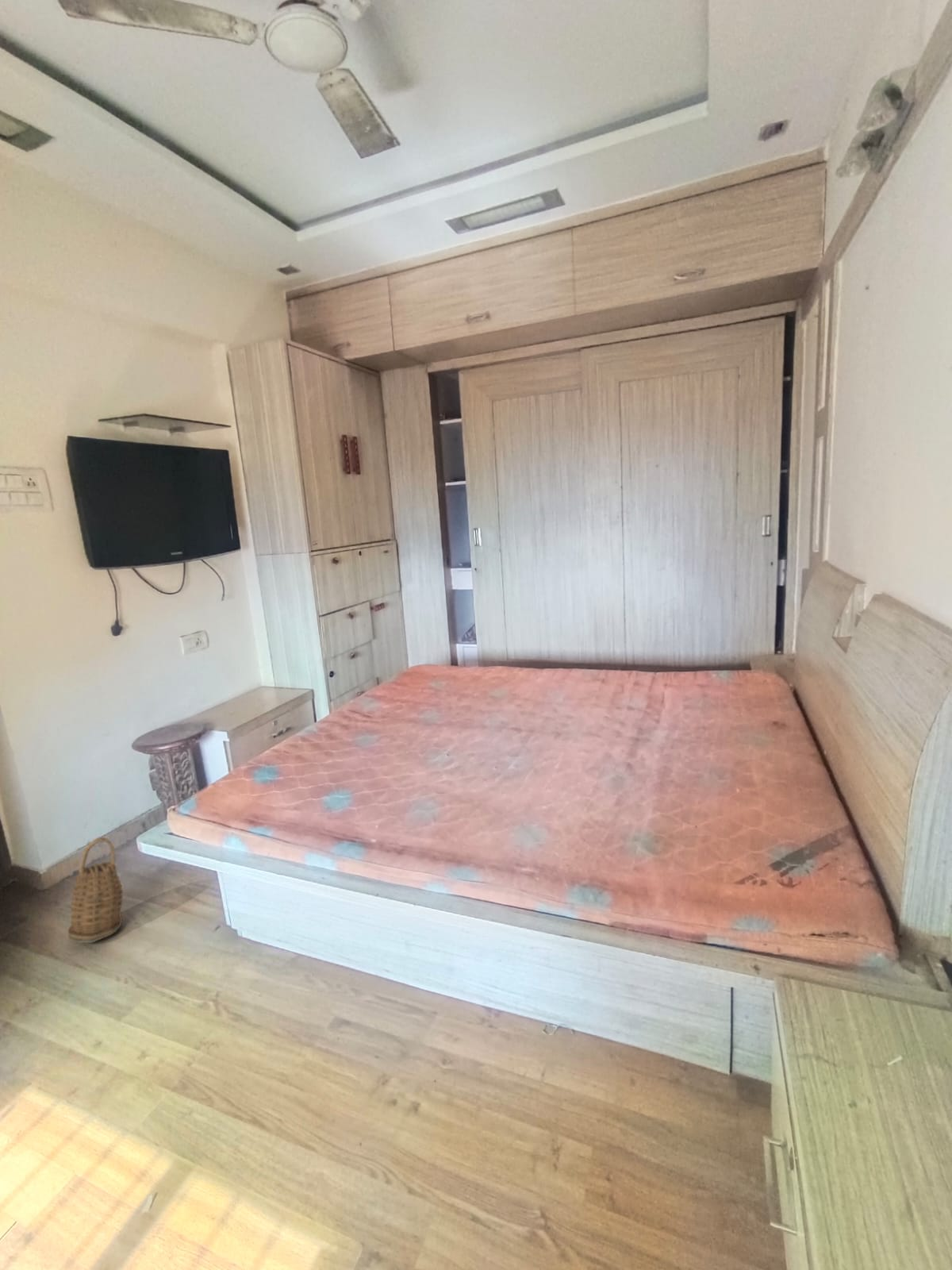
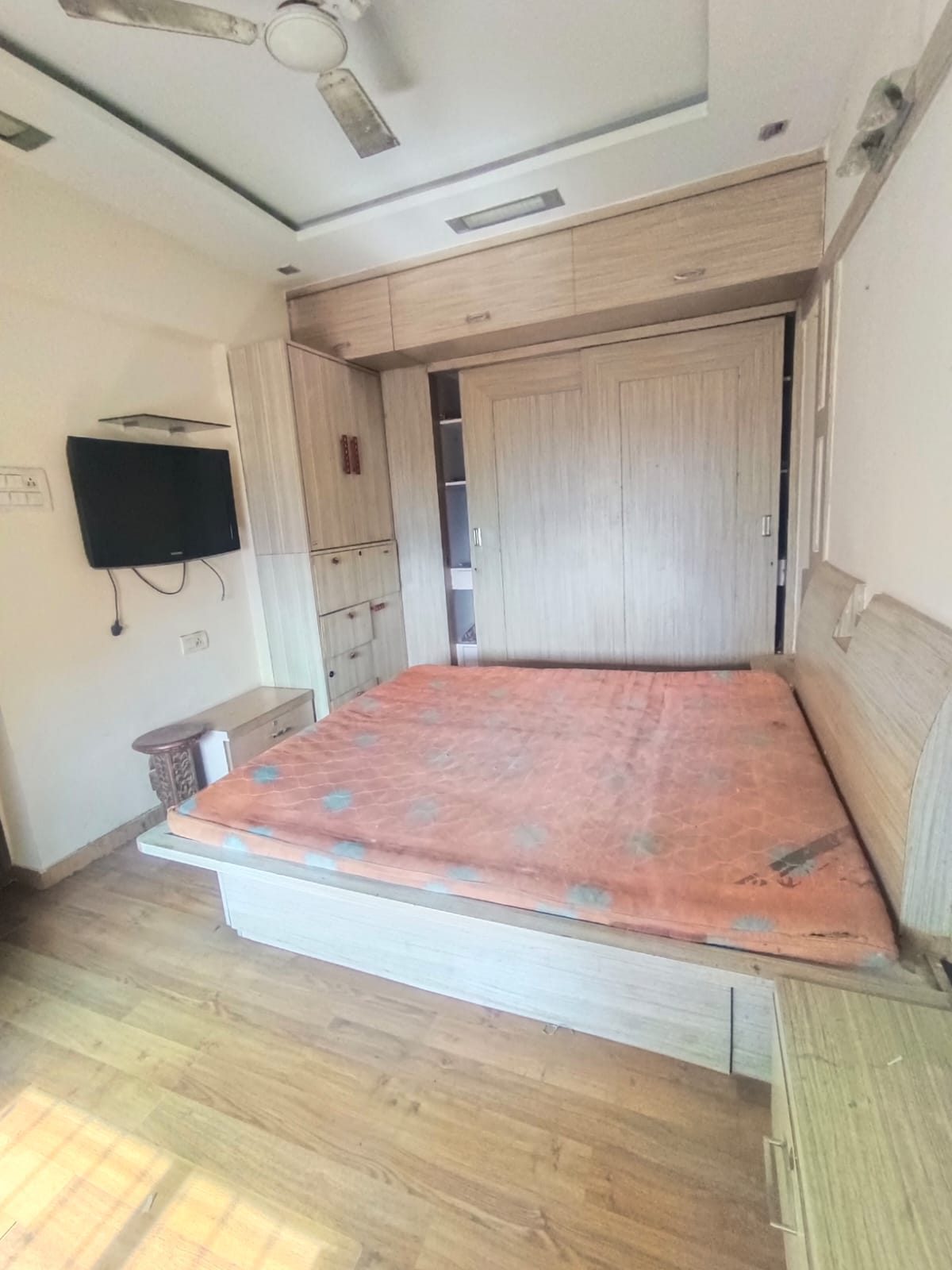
- basket [67,837,124,944]
